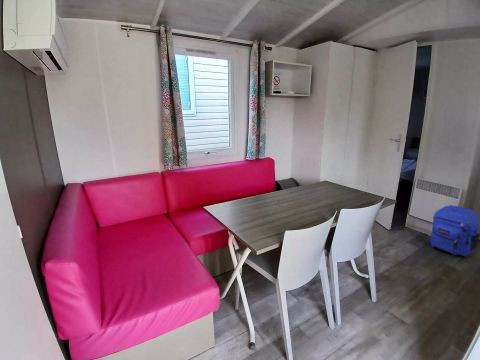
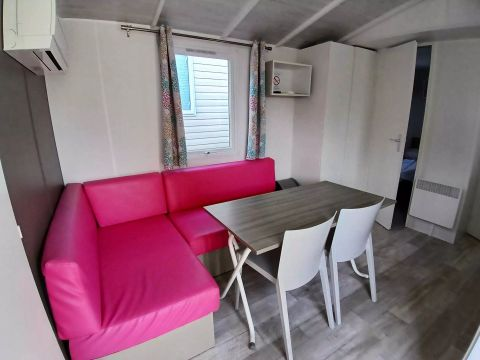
- backpack [429,204,480,257]
